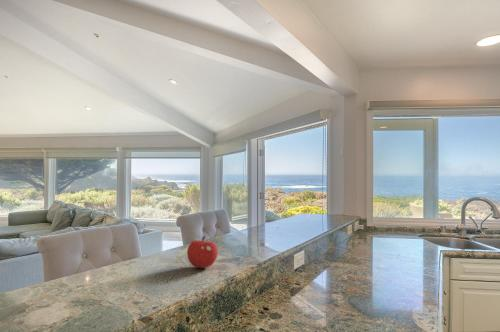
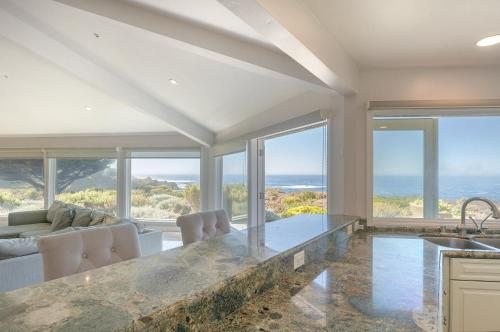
- fruit [186,235,219,269]
